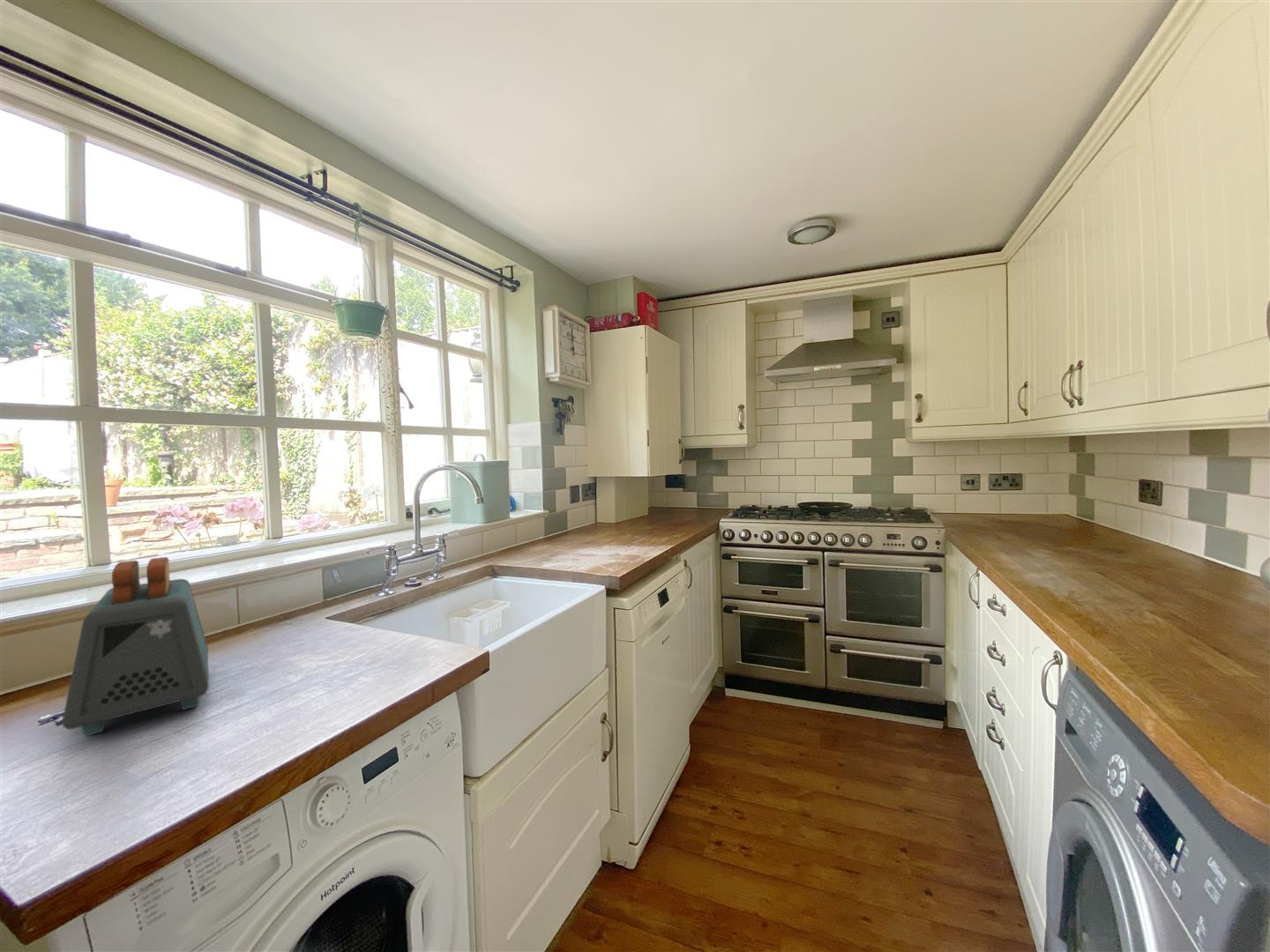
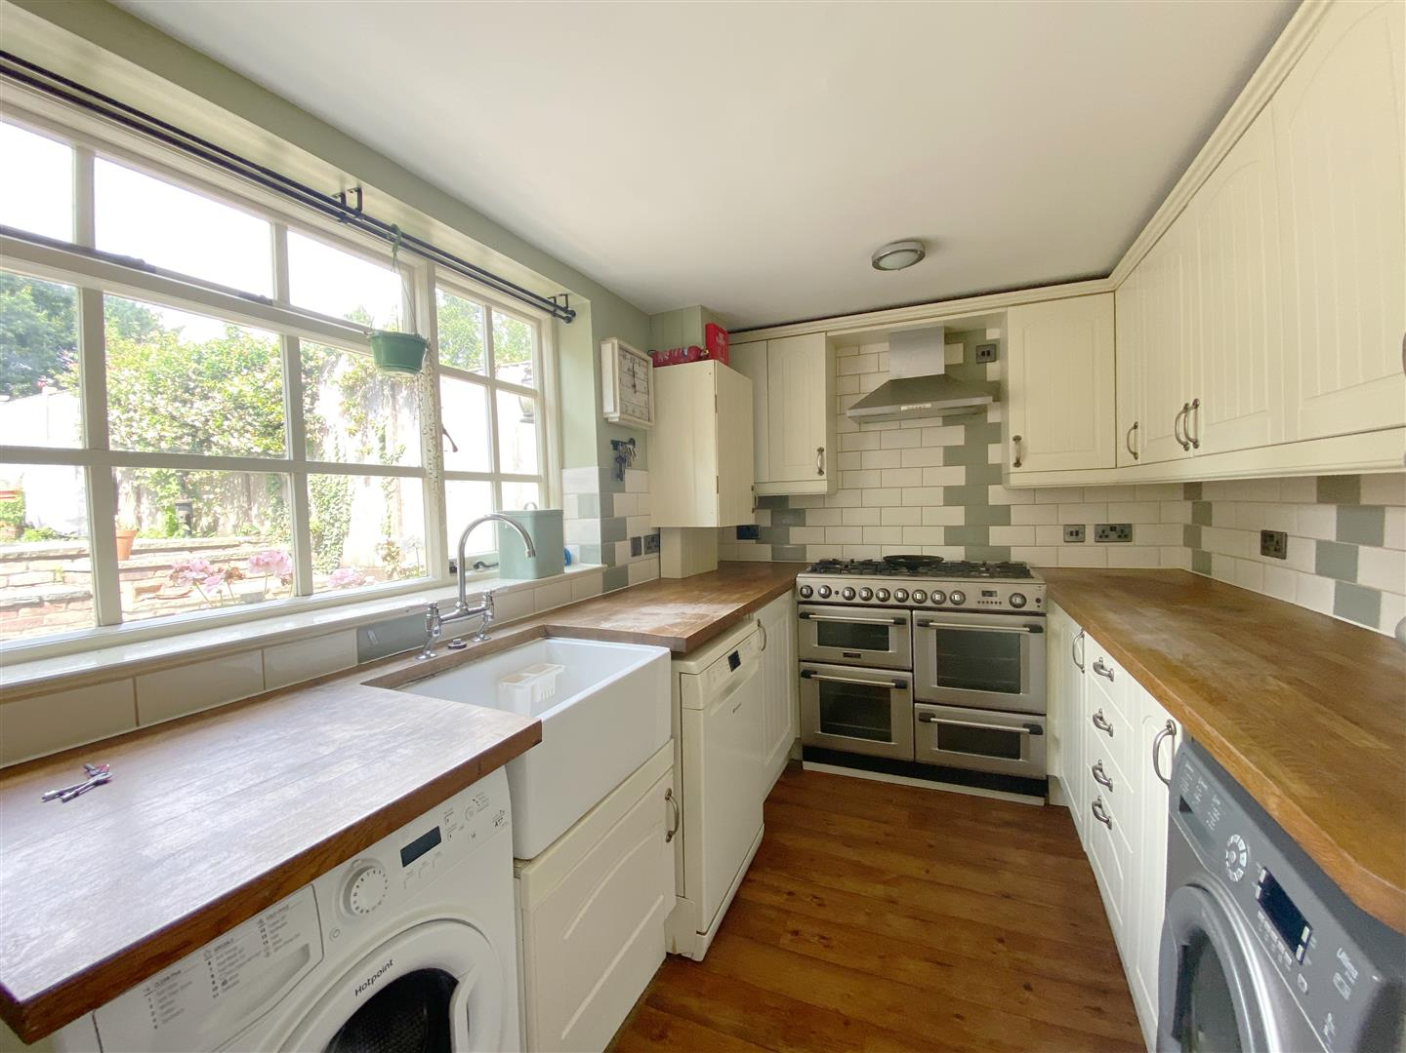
- toaster [61,556,210,737]
